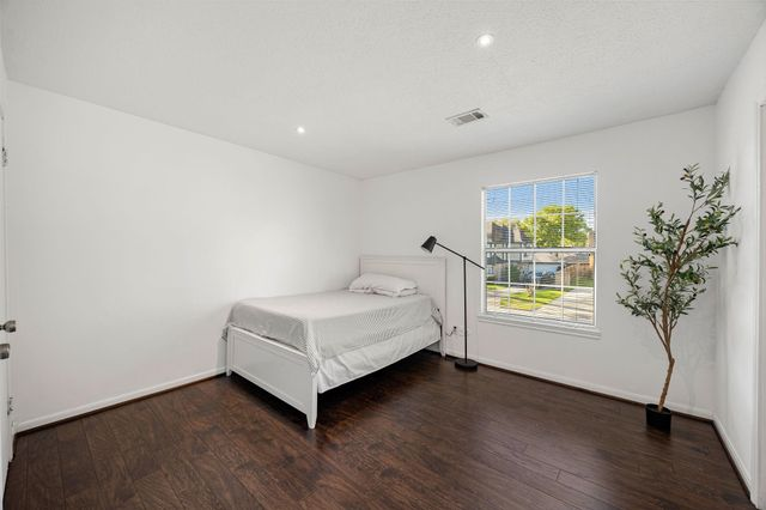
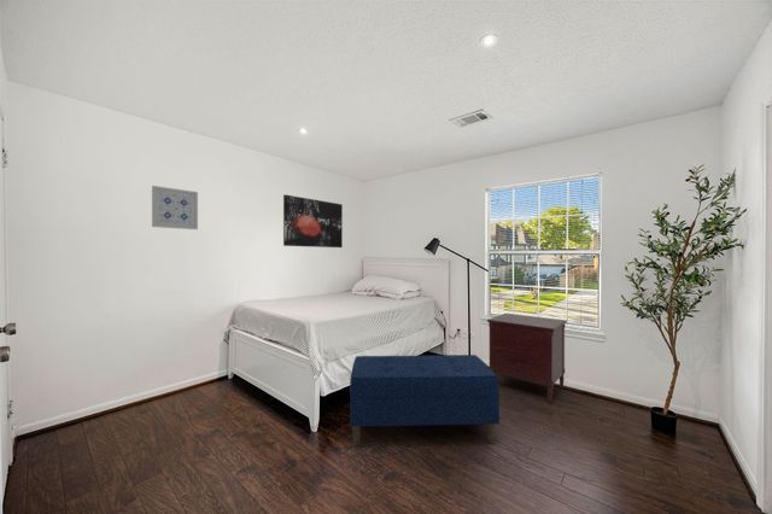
+ wall art [282,193,344,249]
+ dresser [486,313,568,404]
+ bench [349,354,501,448]
+ wall art [151,185,199,230]
